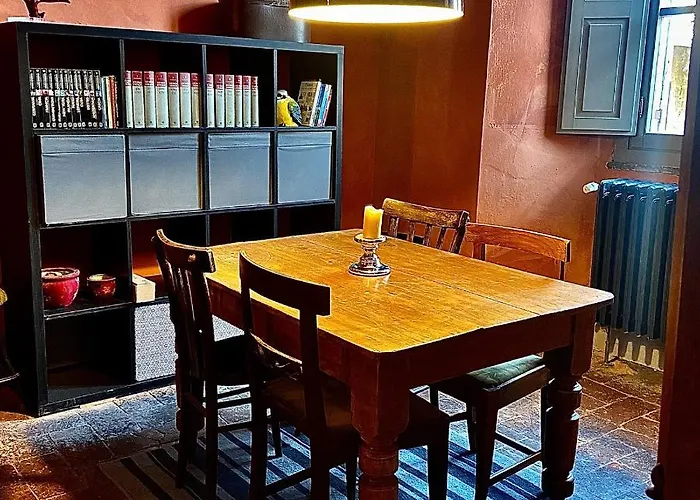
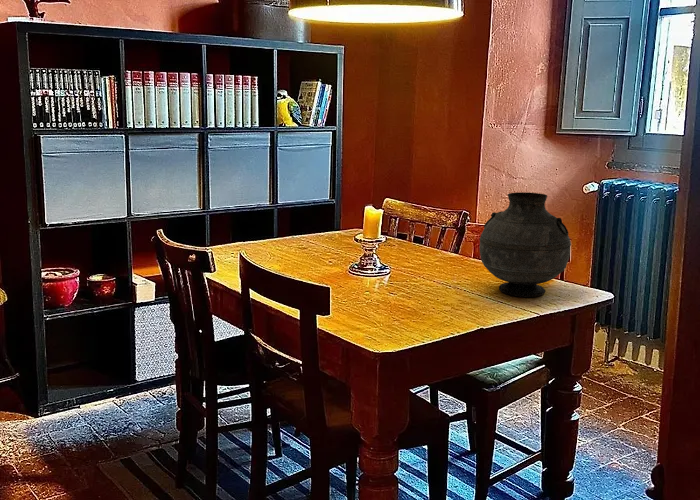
+ vase [479,191,572,298]
